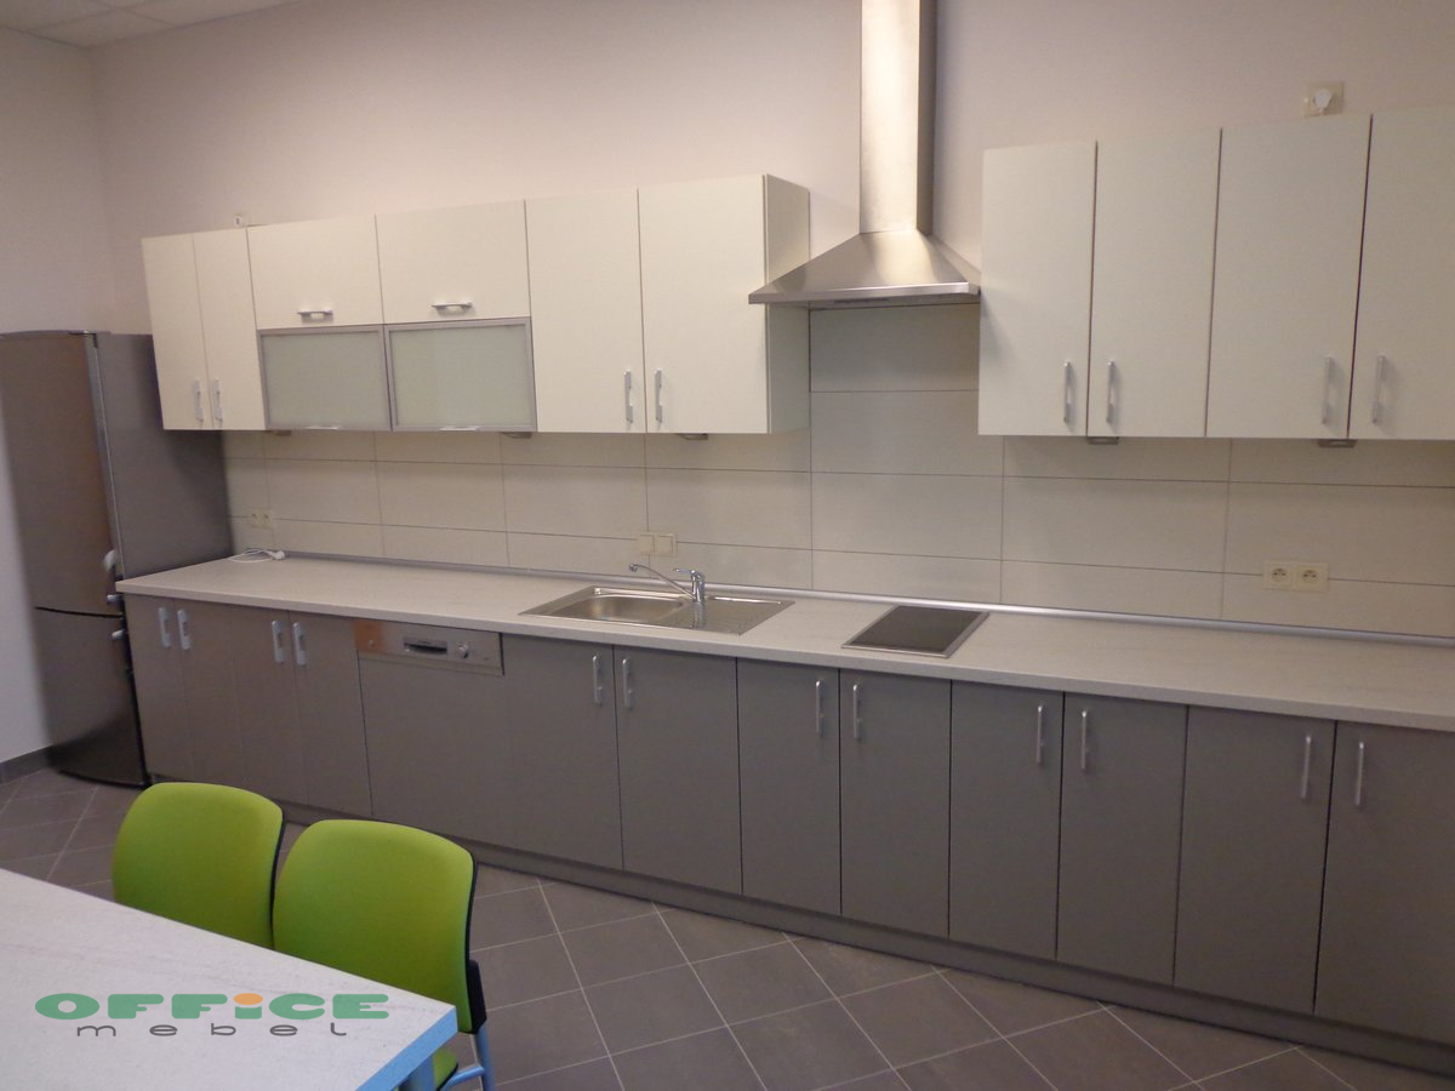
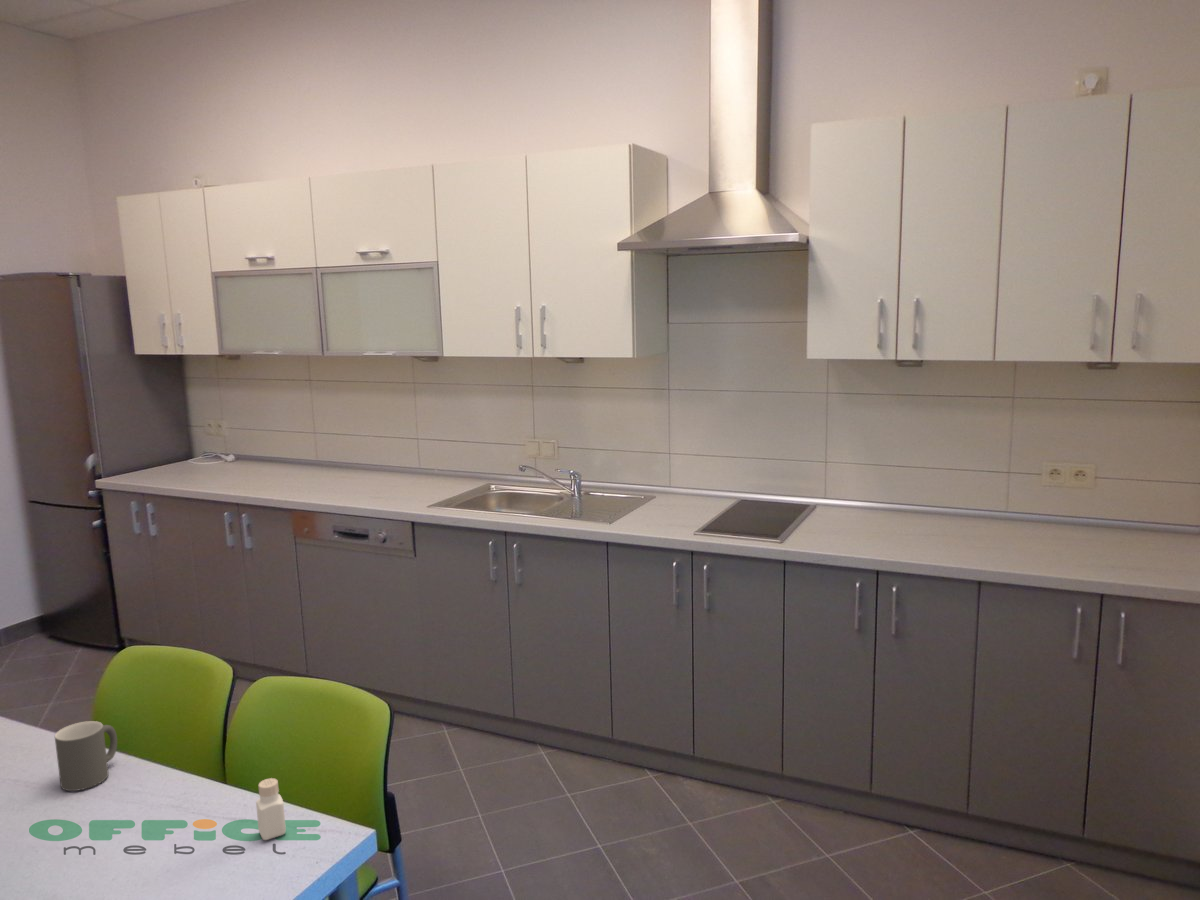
+ mug [54,720,118,792]
+ pepper shaker [255,777,287,841]
